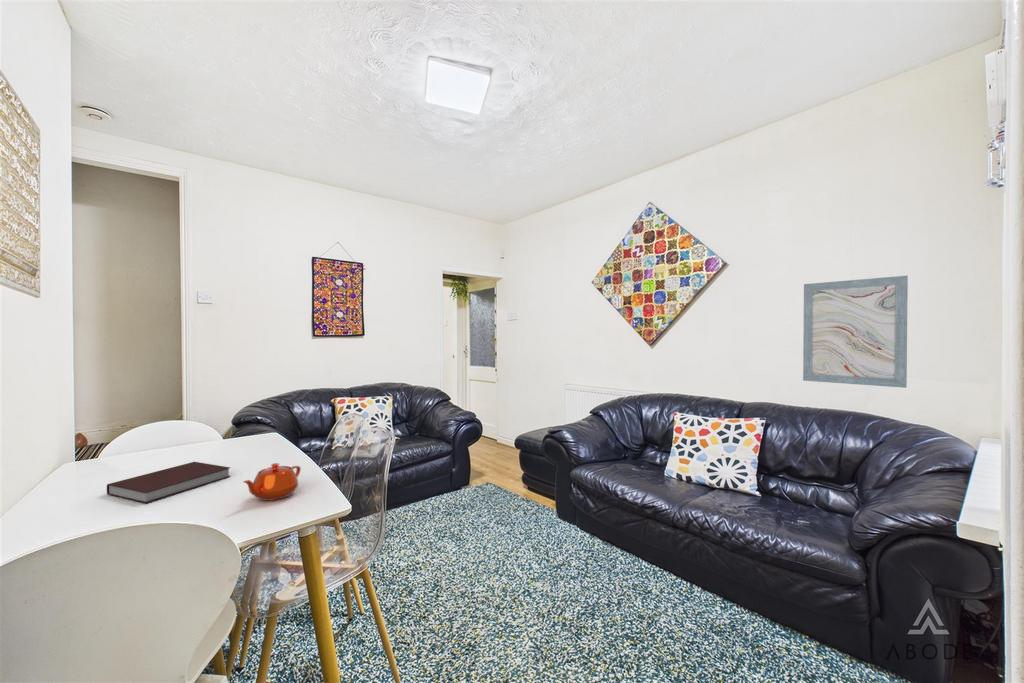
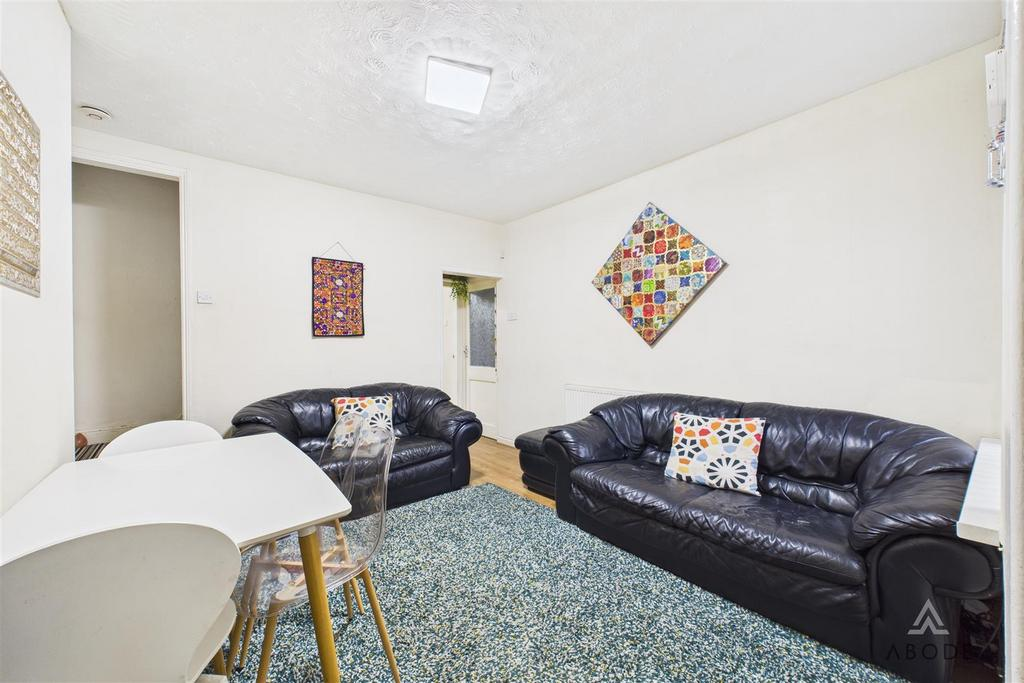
- notebook [106,461,231,504]
- wall art [802,275,909,389]
- teapot [242,462,302,502]
